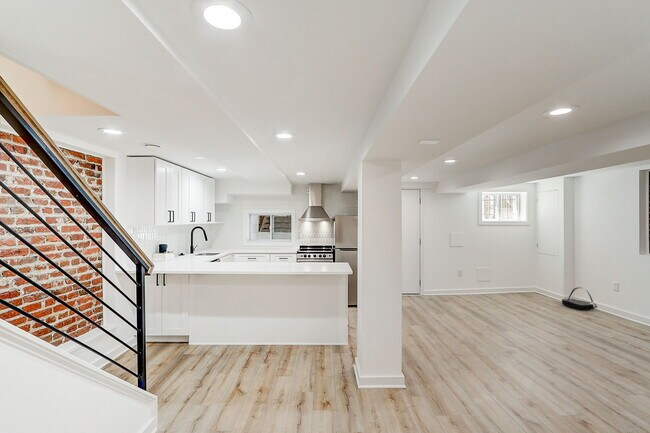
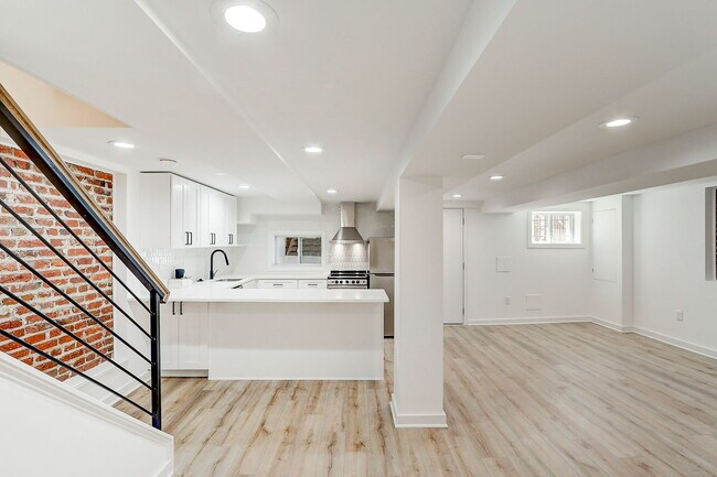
- basket [561,286,598,311]
